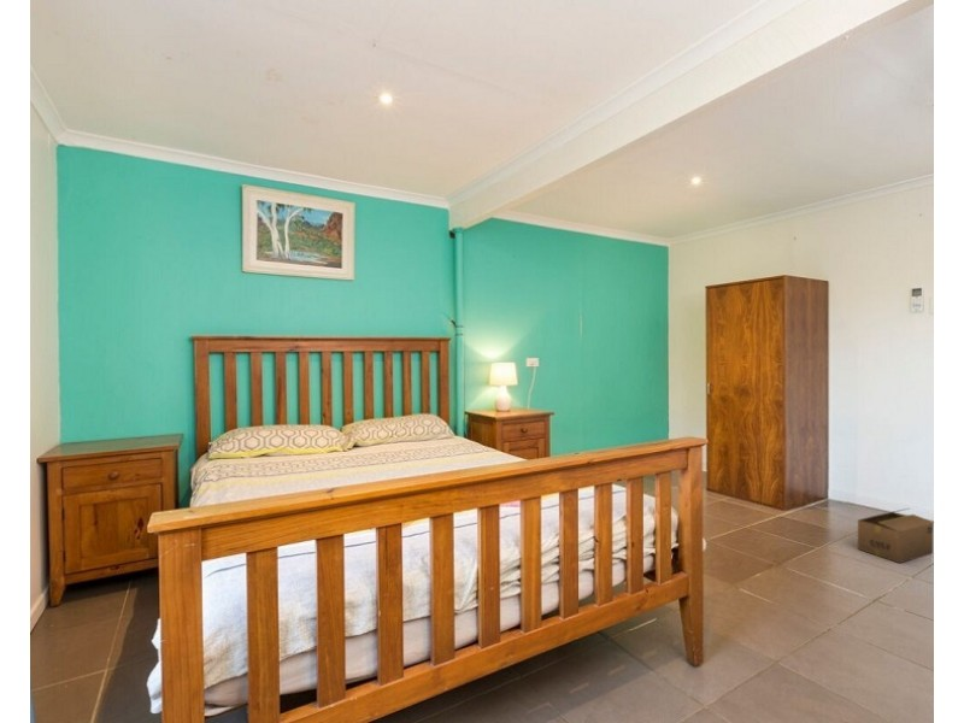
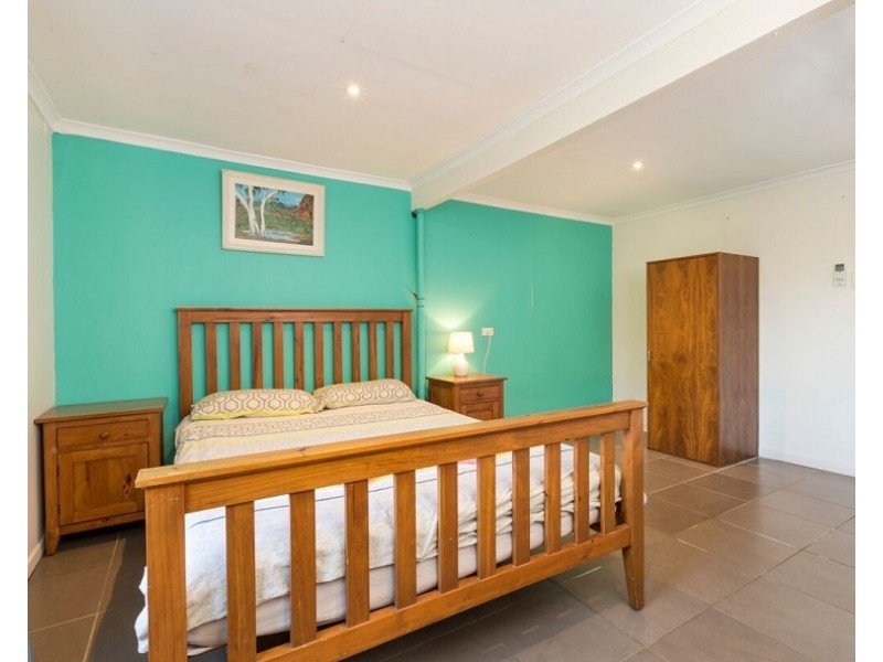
- cardboard box [857,507,934,564]
